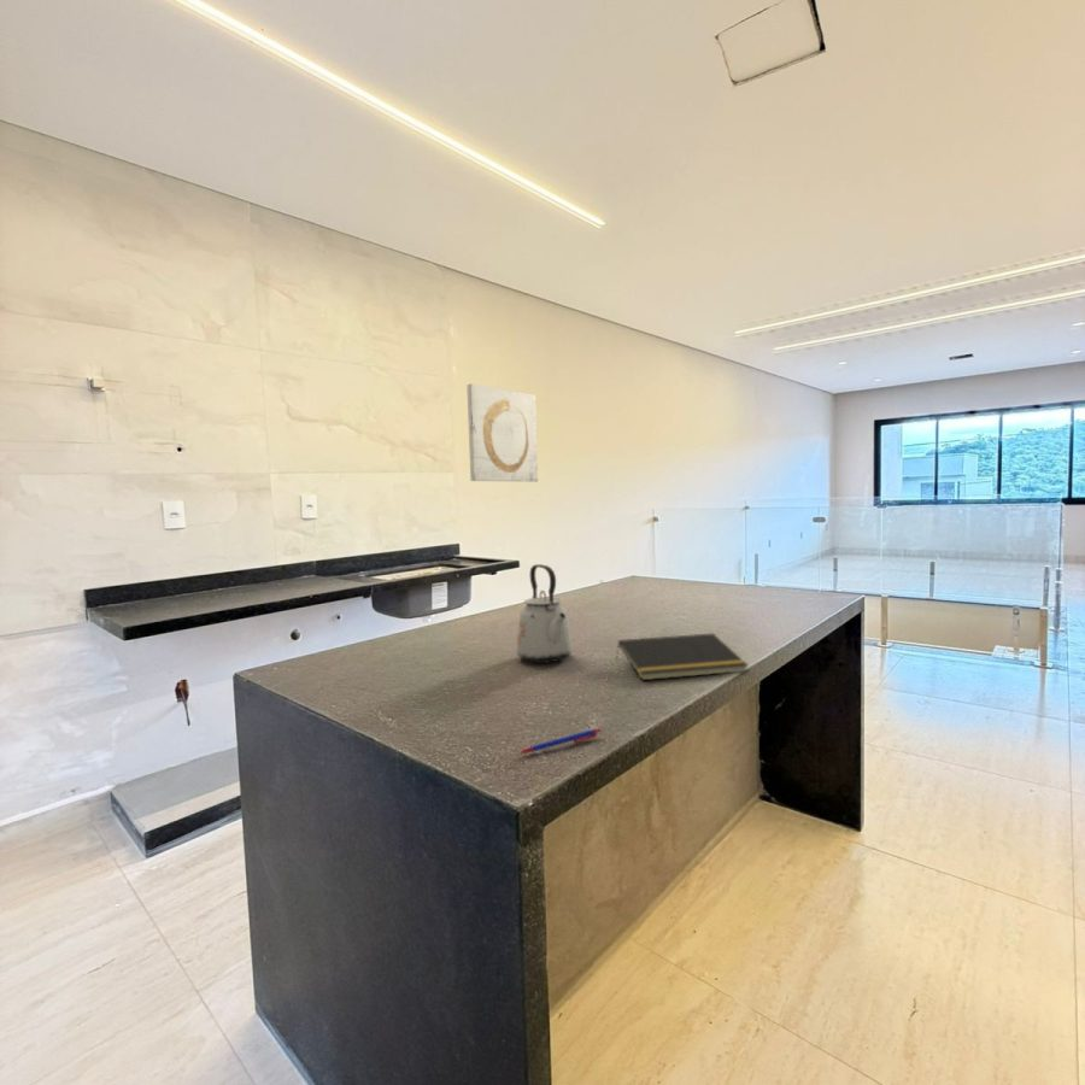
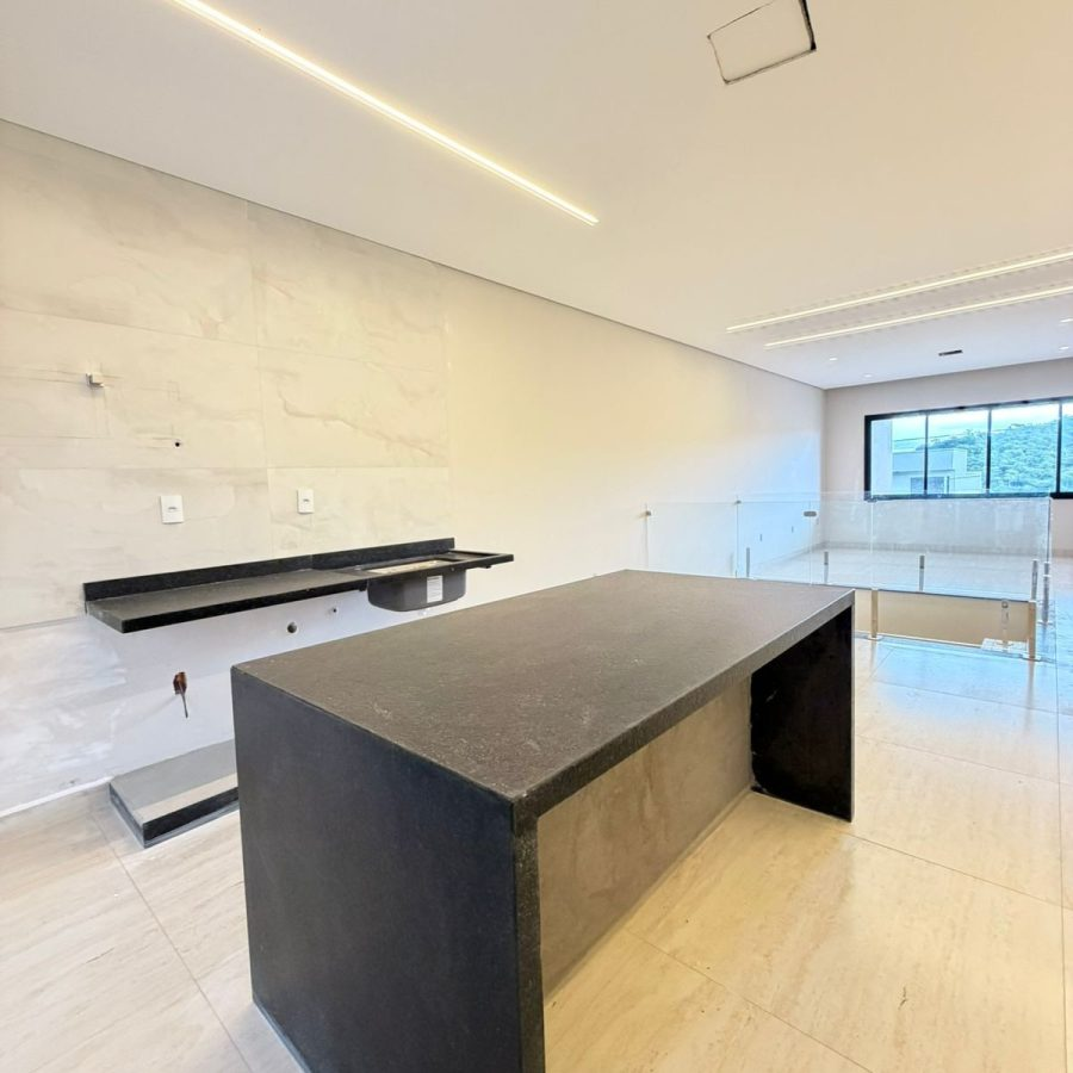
- kettle [516,563,574,664]
- wall art [465,383,539,483]
- pen [517,727,603,755]
- notepad [615,632,750,681]
